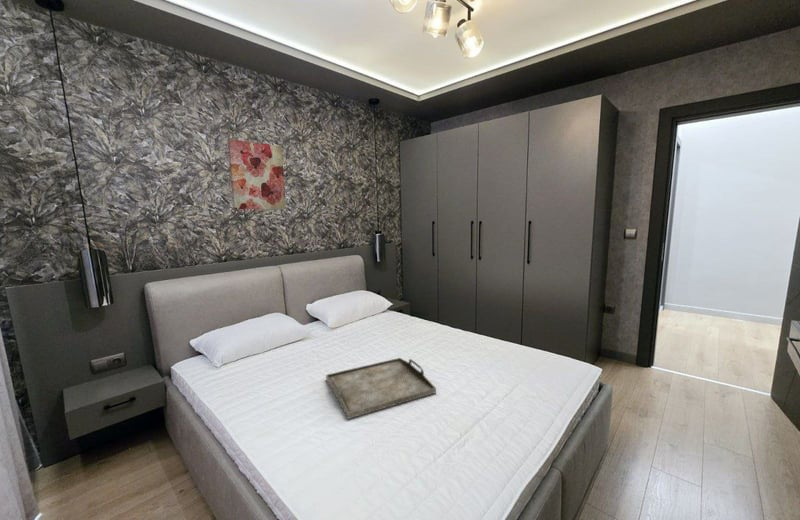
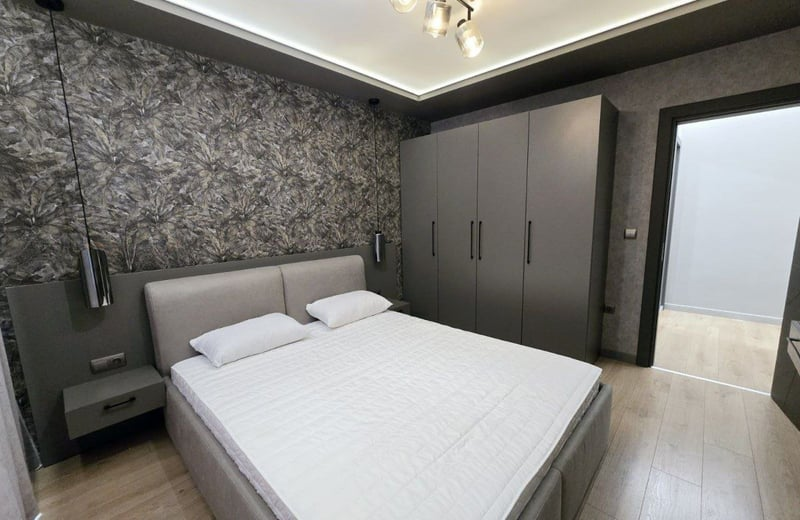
- serving tray [325,357,437,420]
- wall art [227,138,287,210]
